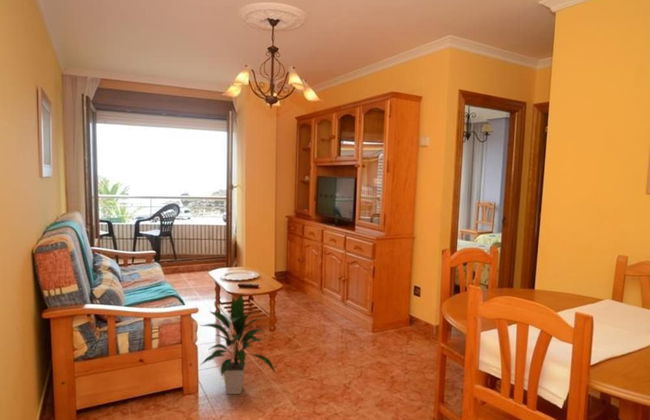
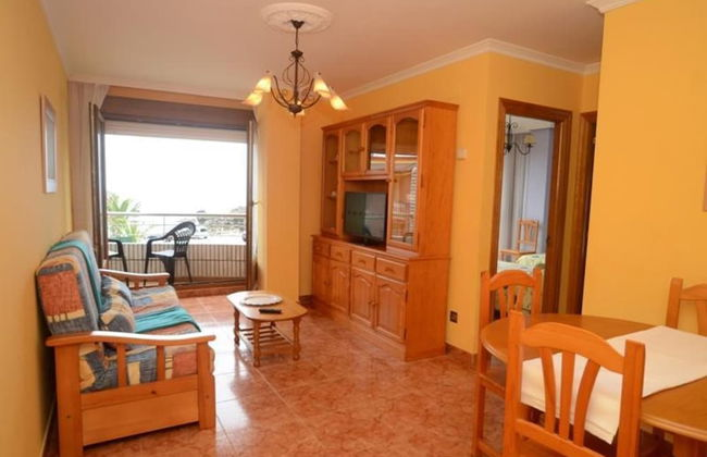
- indoor plant [200,292,276,395]
